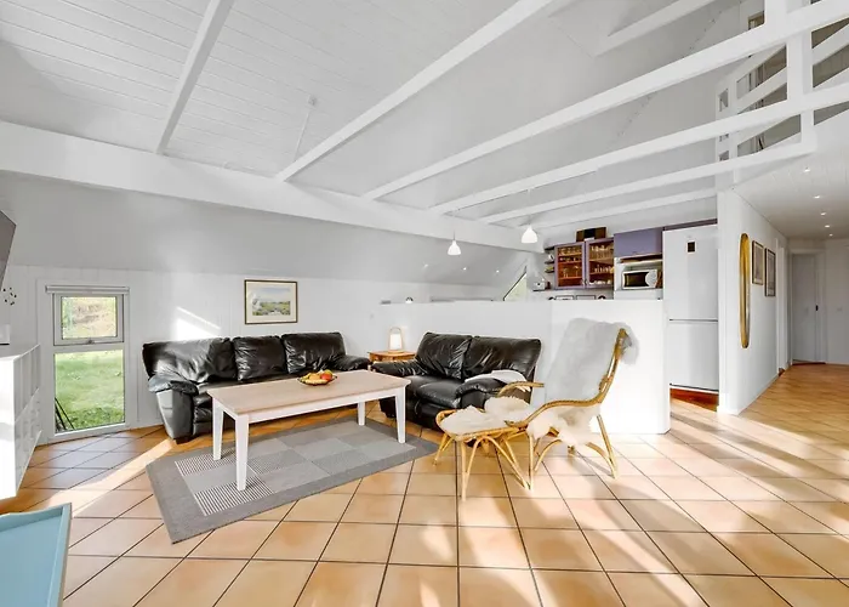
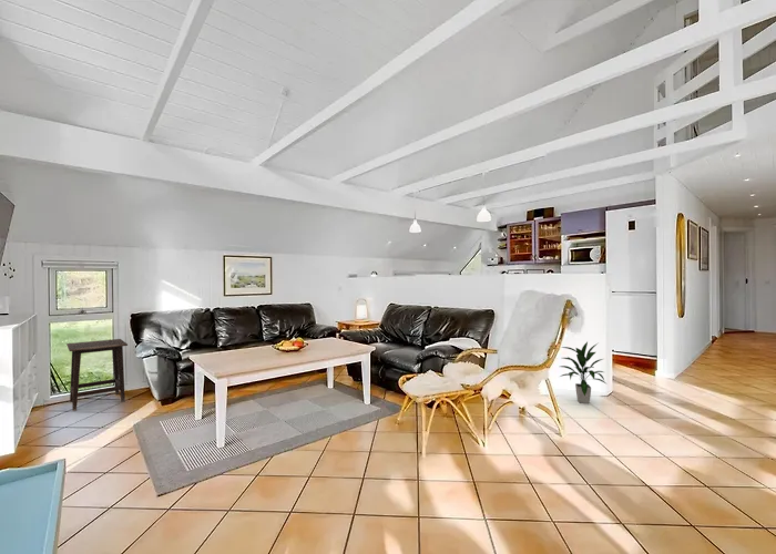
+ indoor plant [558,340,607,404]
+ side table [65,338,129,412]
